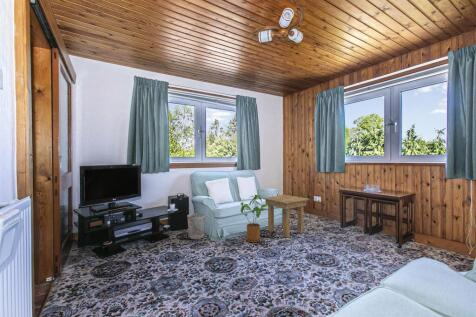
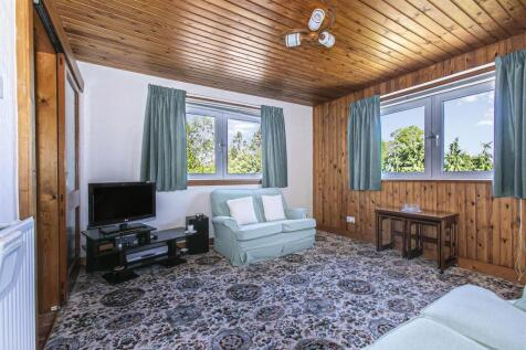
- side table [262,194,310,239]
- wastebasket [186,212,206,240]
- house plant [239,194,269,243]
